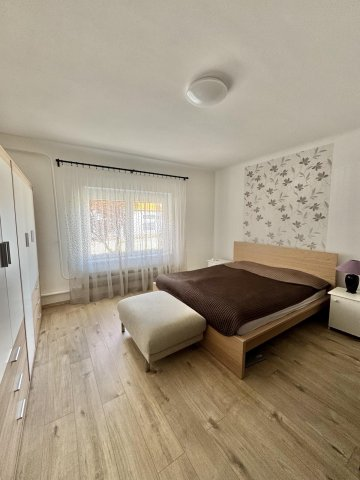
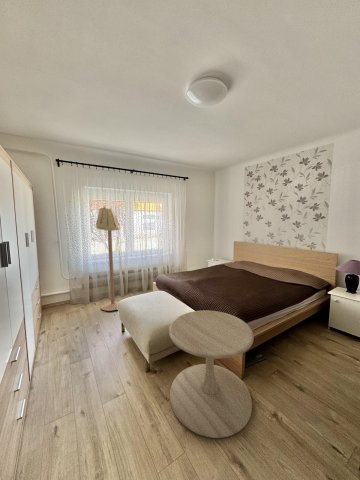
+ side table [168,309,255,439]
+ floor lamp [95,205,121,312]
